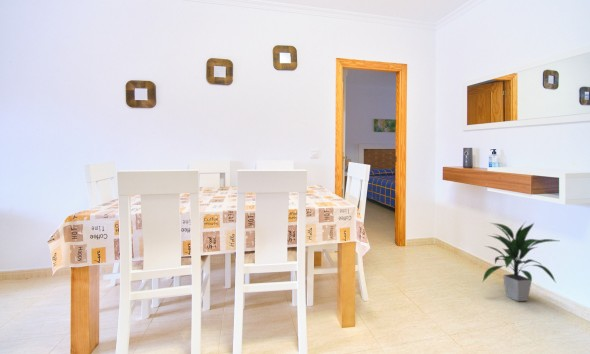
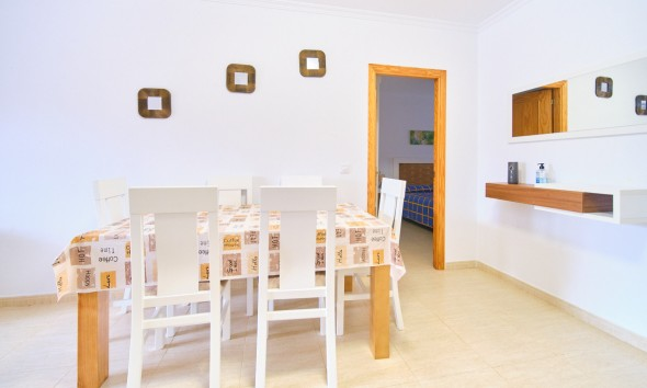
- indoor plant [482,222,559,302]
